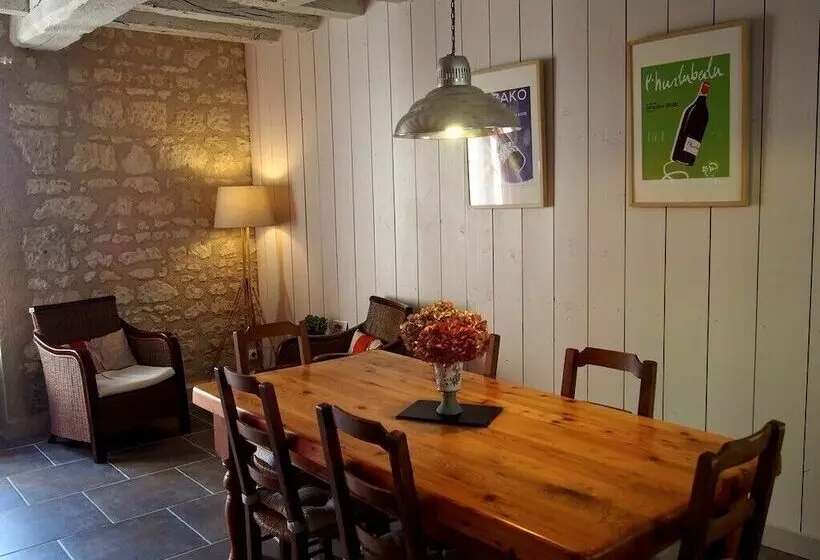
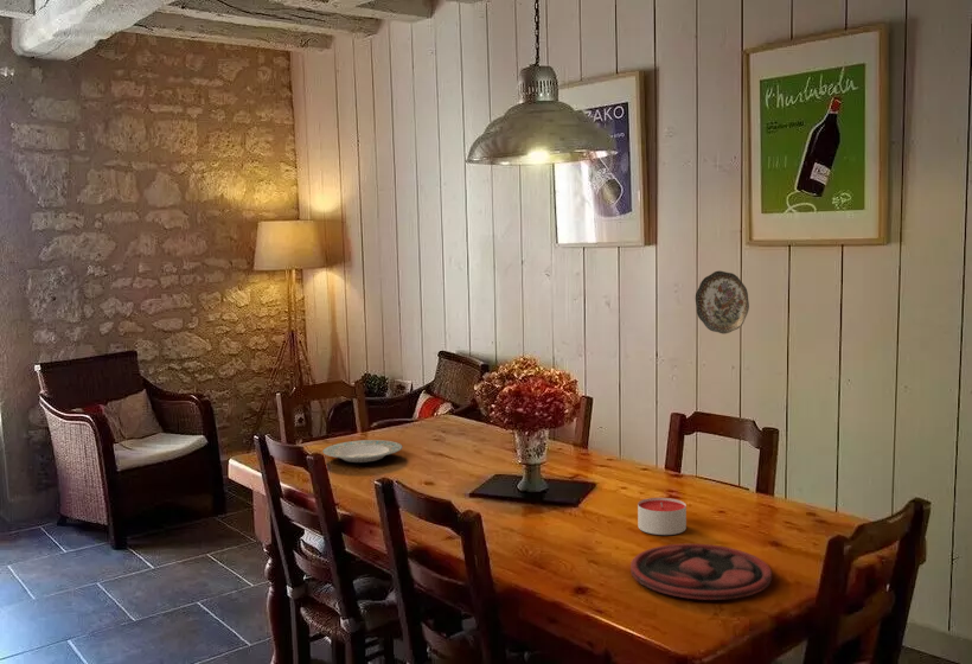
+ decorative plate [695,270,750,336]
+ candle [637,497,688,536]
+ plate [629,543,773,601]
+ plate [321,439,404,464]
